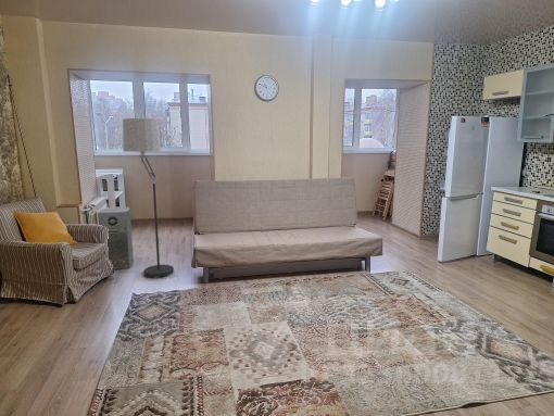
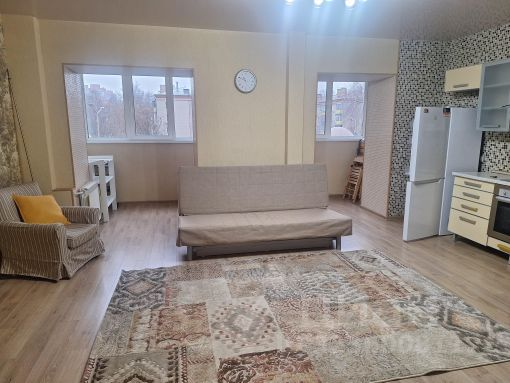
- air purifier [97,205,135,270]
- floor lamp [122,117,178,280]
